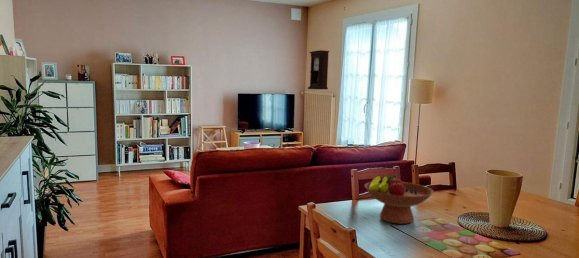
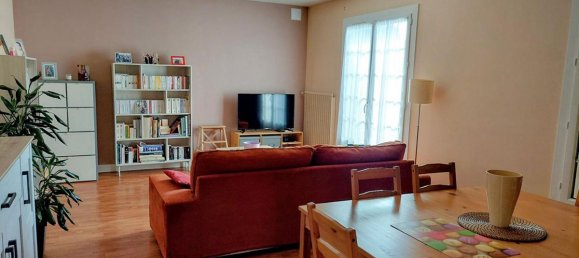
- pendulum clock [307,49,330,90]
- fruit bowl [364,175,435,225]
